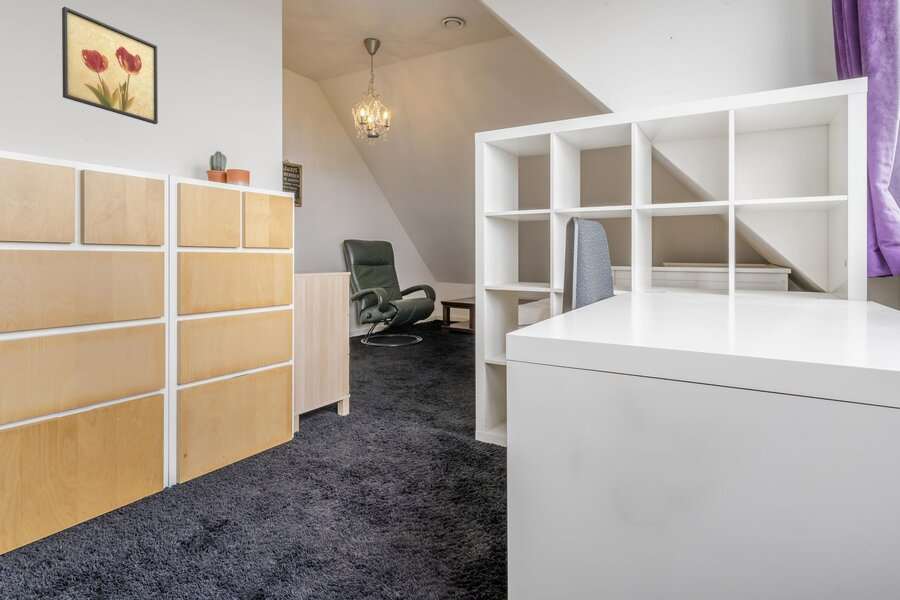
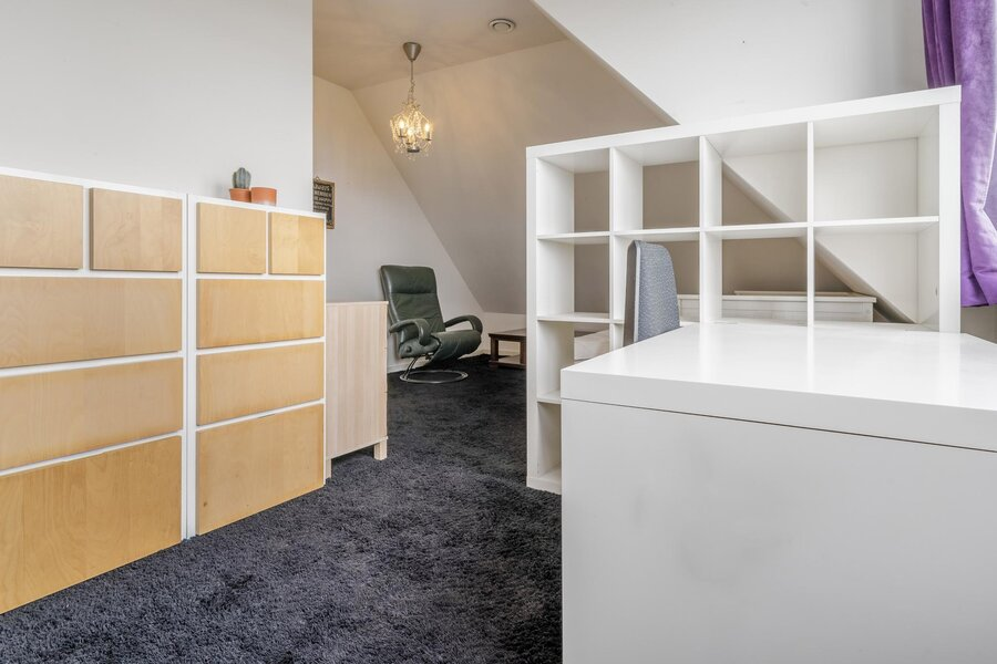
- wall art [61,6,159,125]
